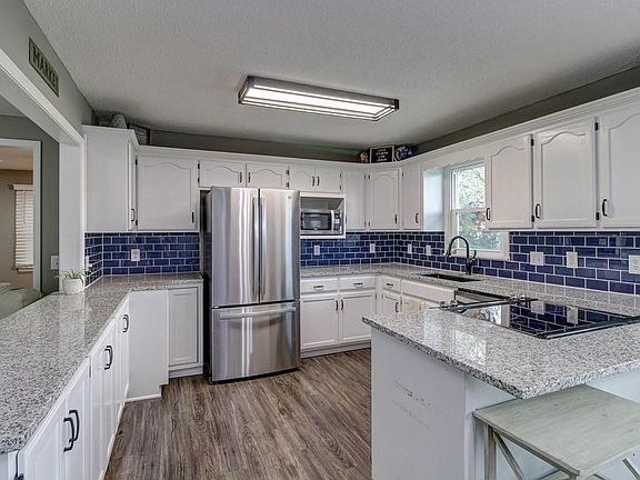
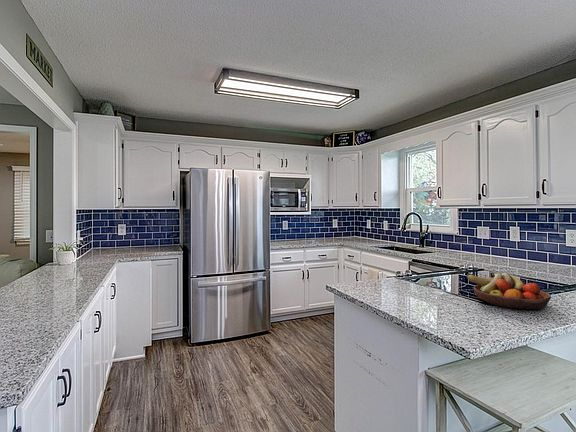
+ fruit bowl [466,272,552,310]
